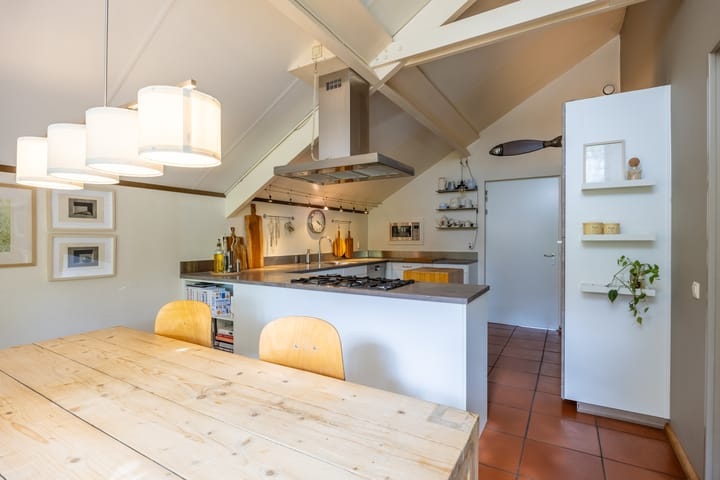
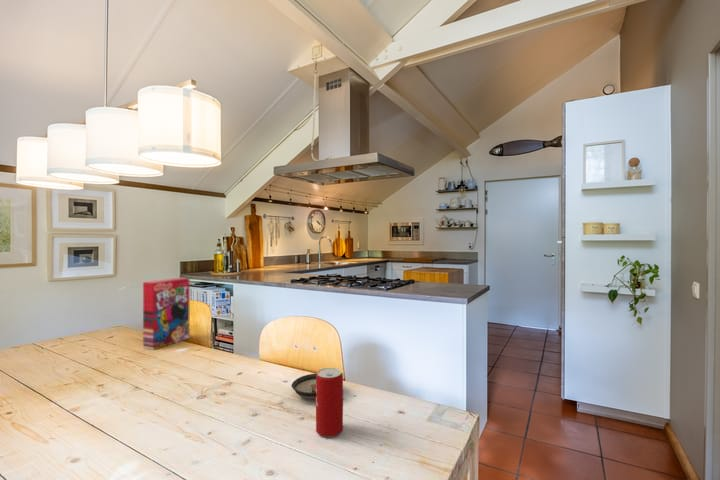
+ beverage can [315,367,344,438]
+ saucer [290,373,317,400]
+ cereal box [142,277,191,351]
